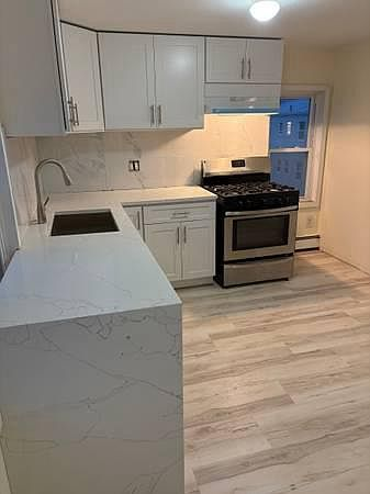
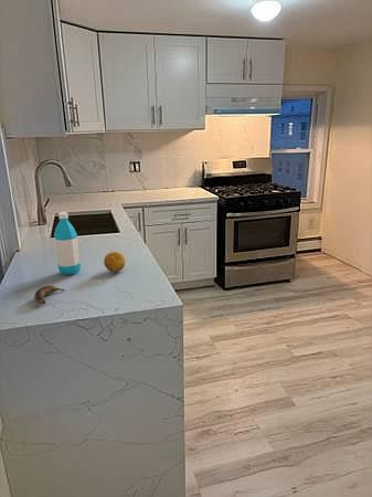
+ water bottle [53,211,82,276]
+ banana [33,285,66,305]
+ fruit [103,251,126,273]
